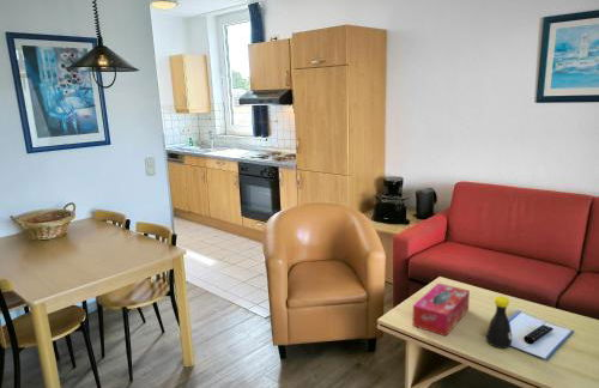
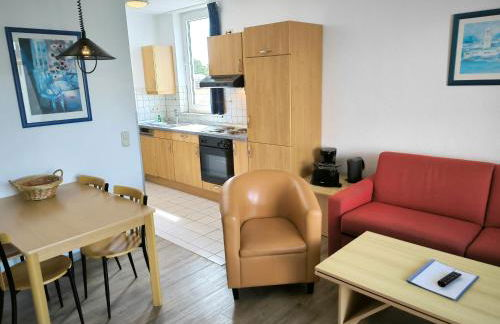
- bottle [485,295,513,350]
- tissue box [412,283,471,337]
